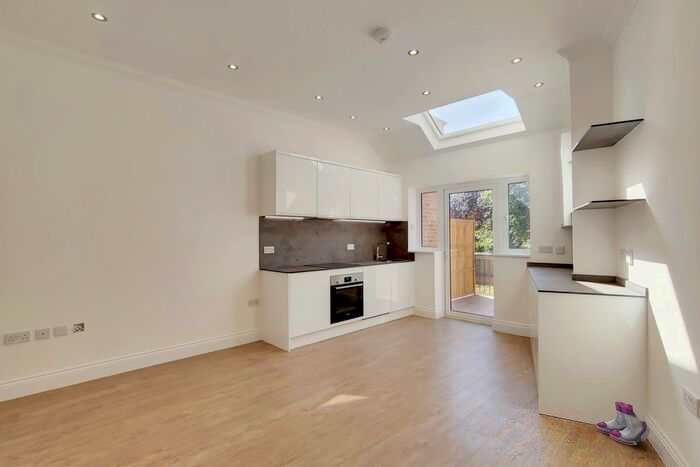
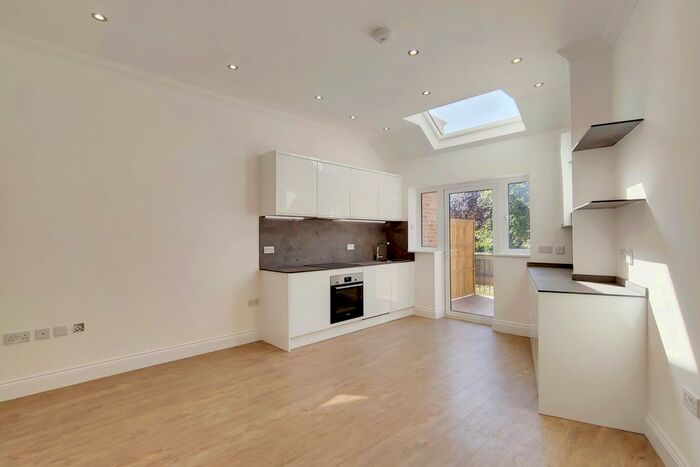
- boots [595,401,651,446]
